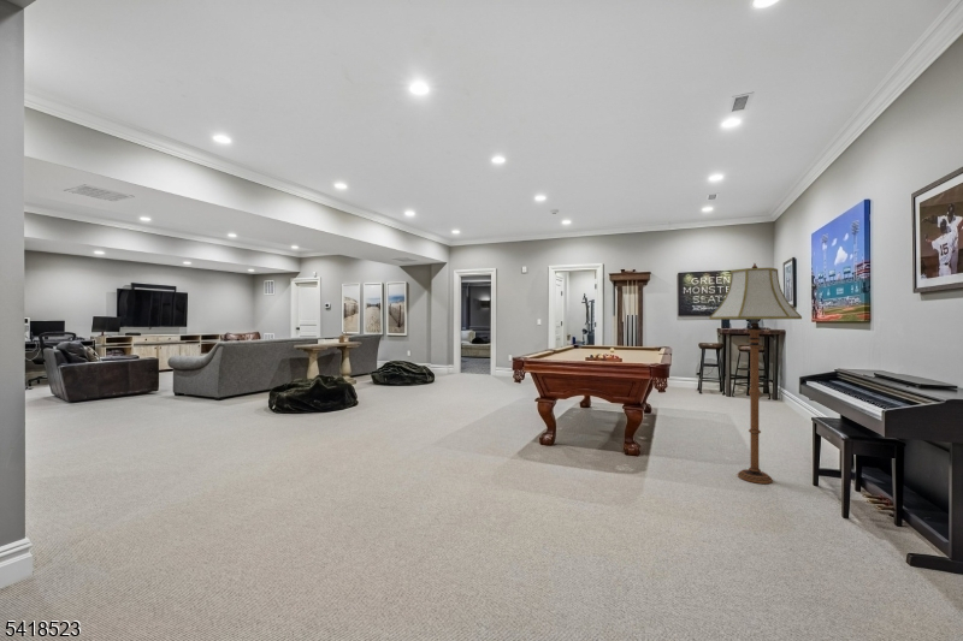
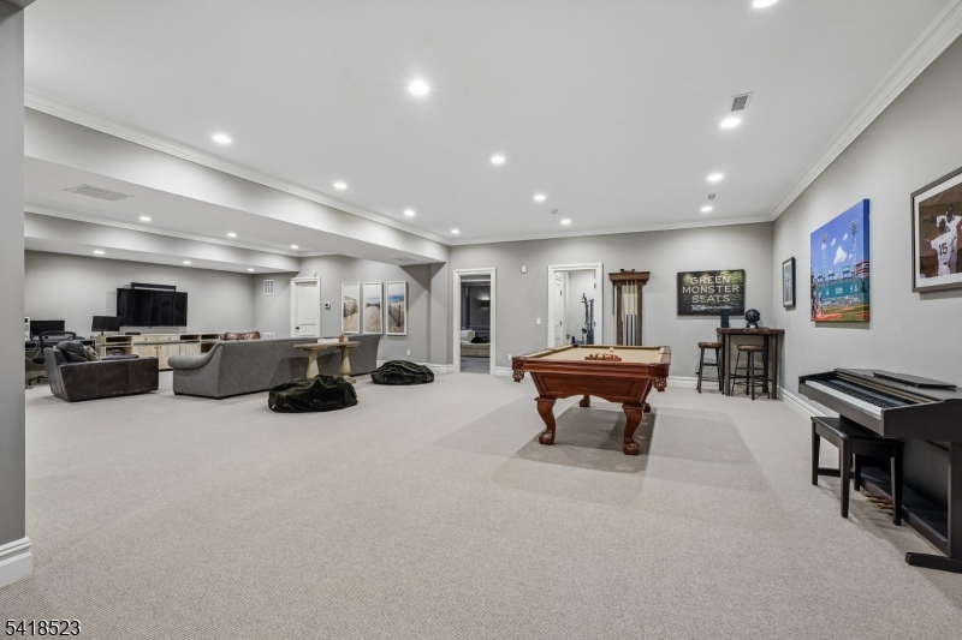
- floor lamp [708,262,803,485]
